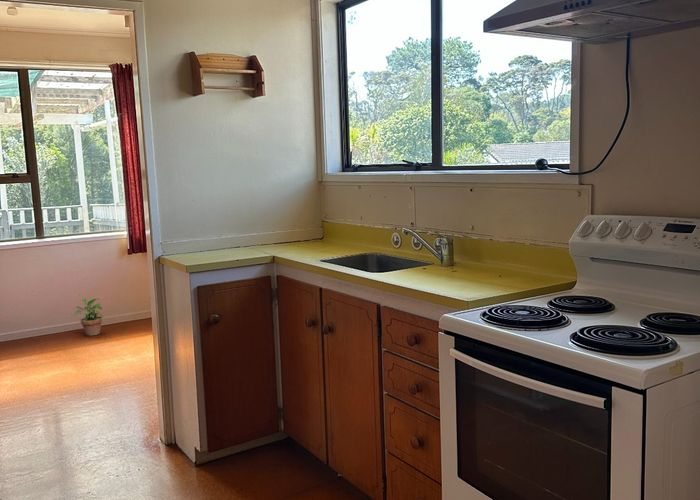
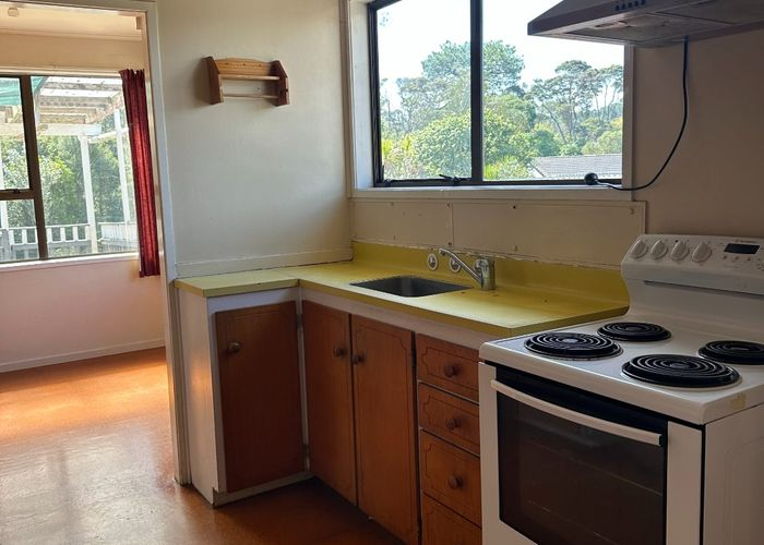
- potted plant [73,296,104,337]
